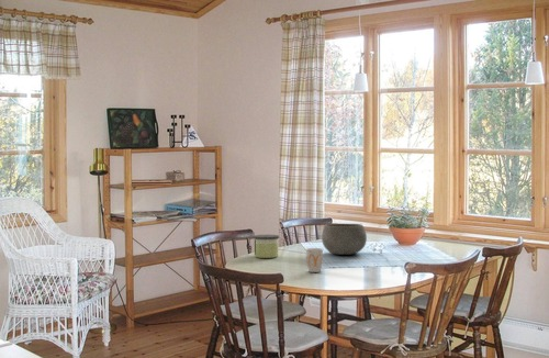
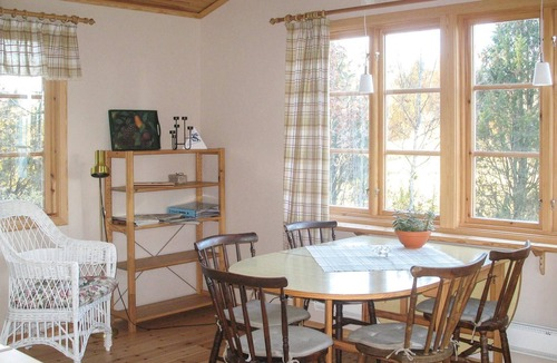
- cup [304,247,324,273]
- candle [253,234,280,259]
- bowl [321,223,368,256]
